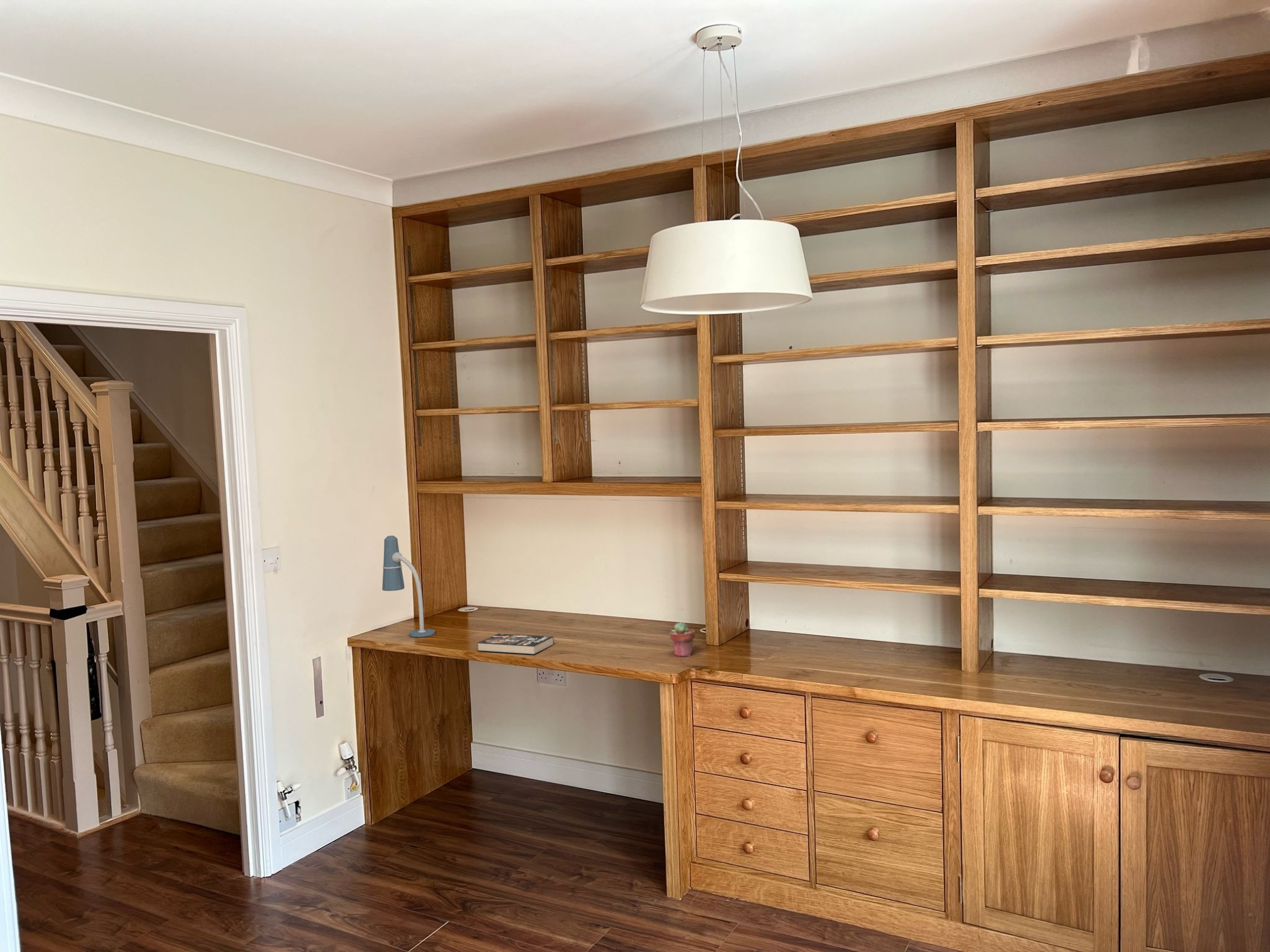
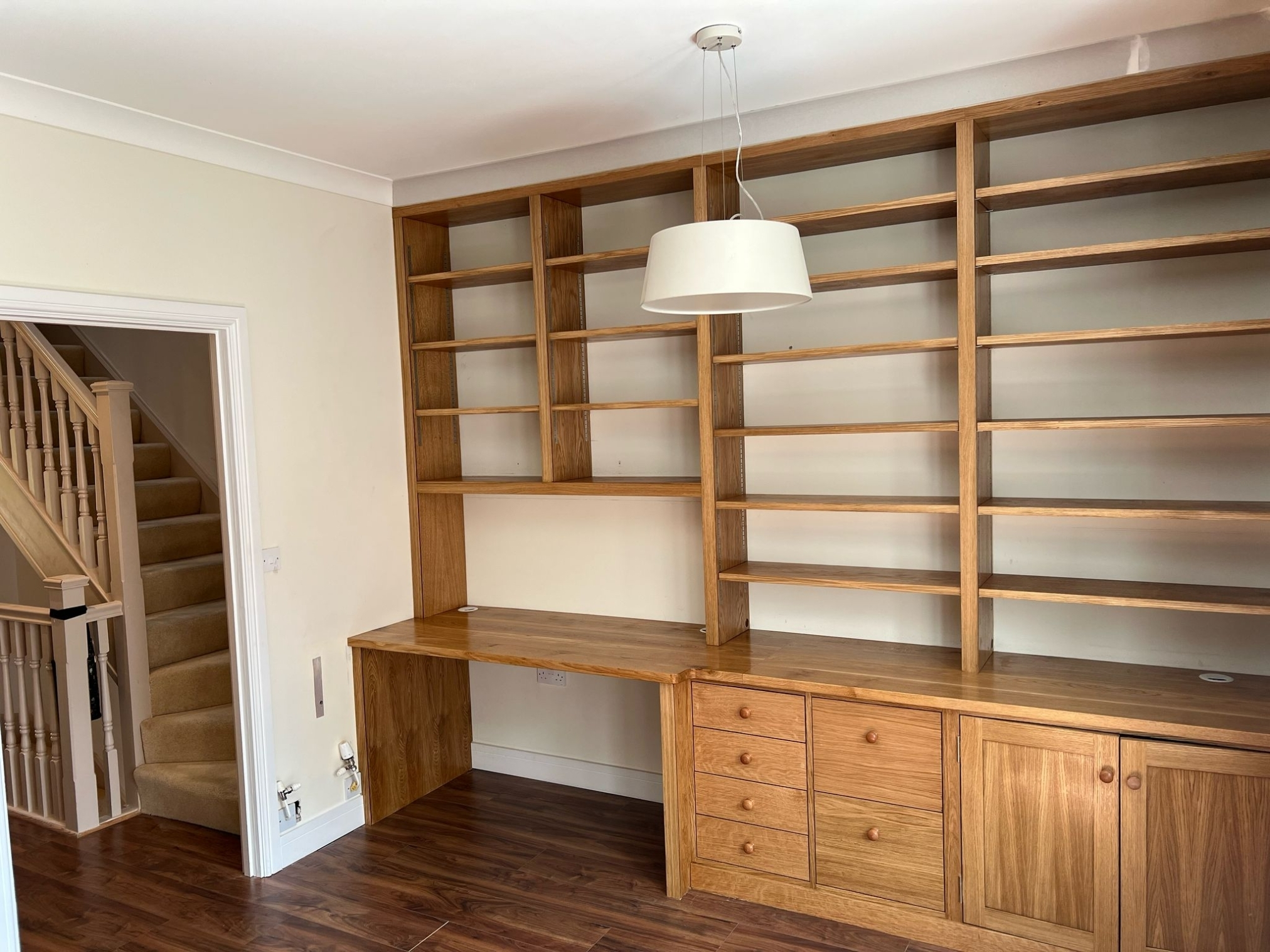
- desk lamp [382,535,435,638]
- potted succulent [669,621,696,657]
- book [478,633,555,655]
